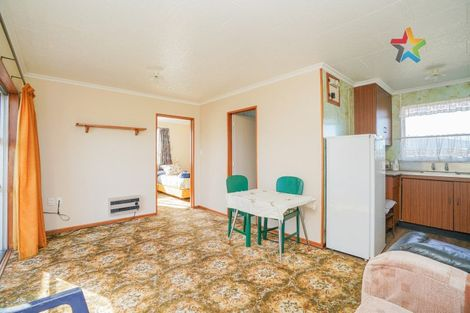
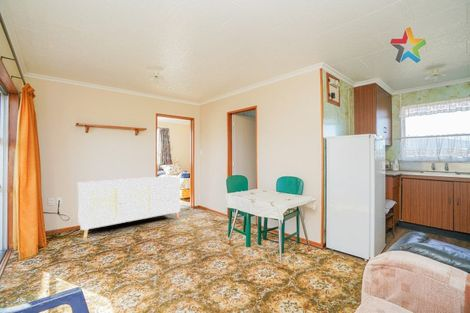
+ sideboard [76,175,181,239]
